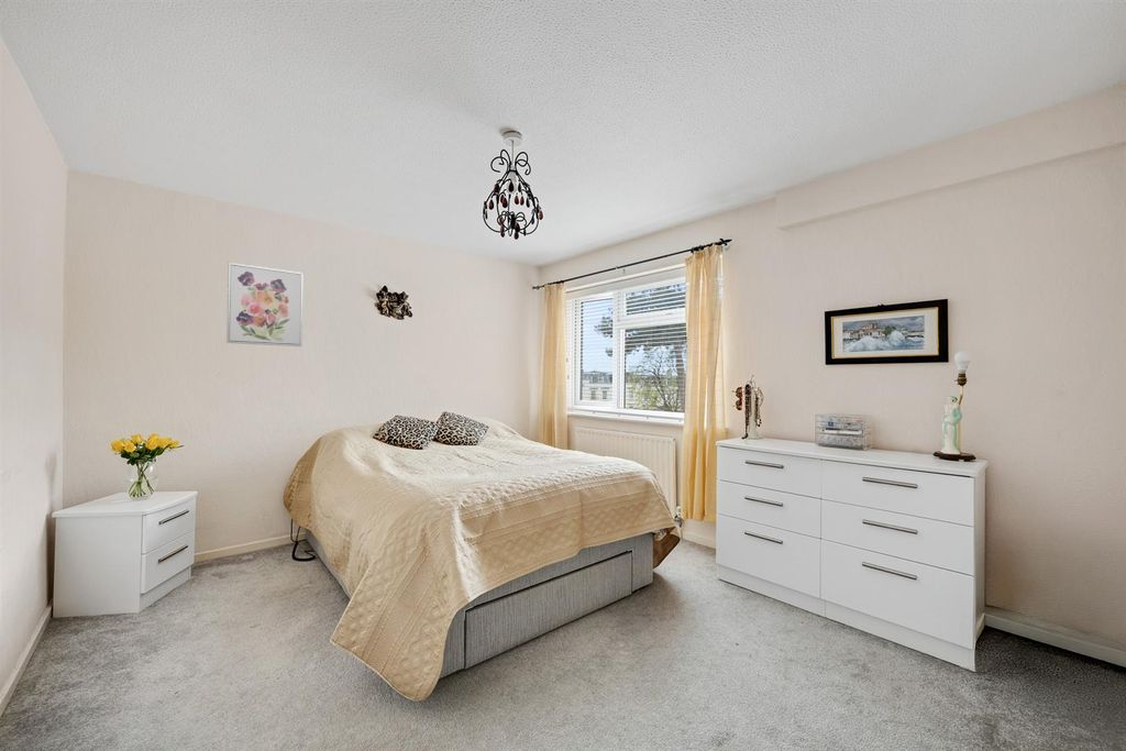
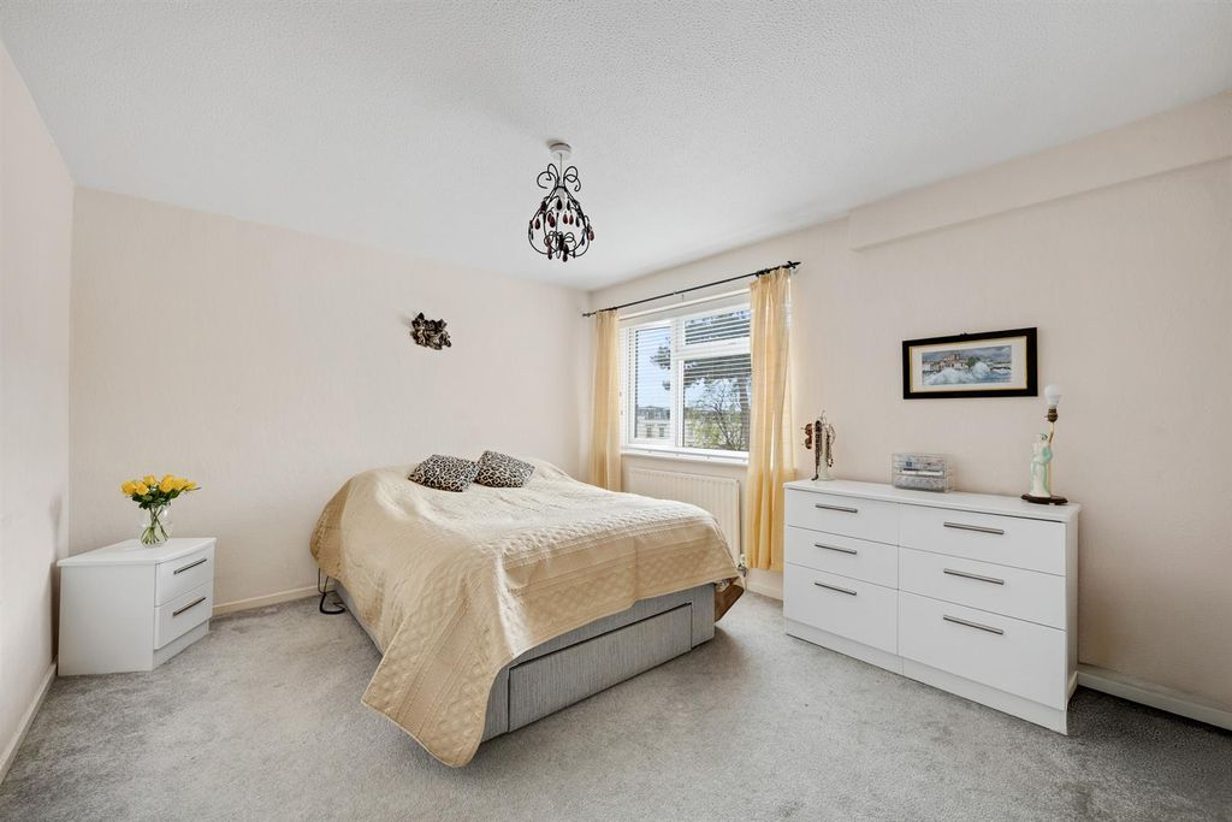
- wall art [225,262,303,347]
